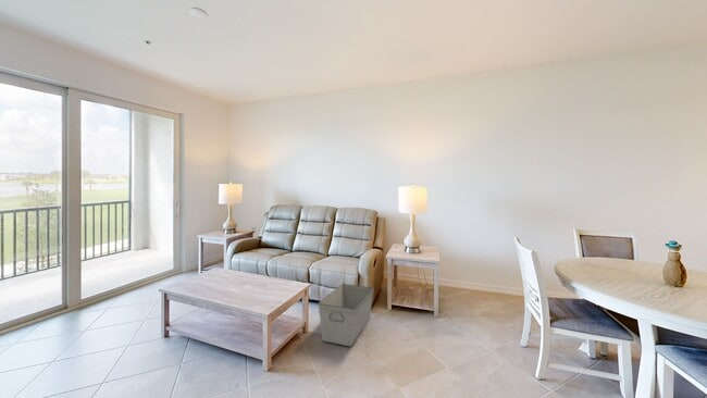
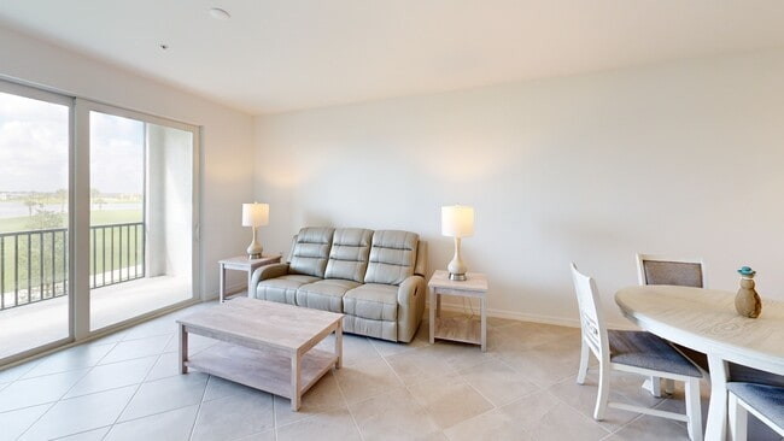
- storage bin [318,283,375,347]
